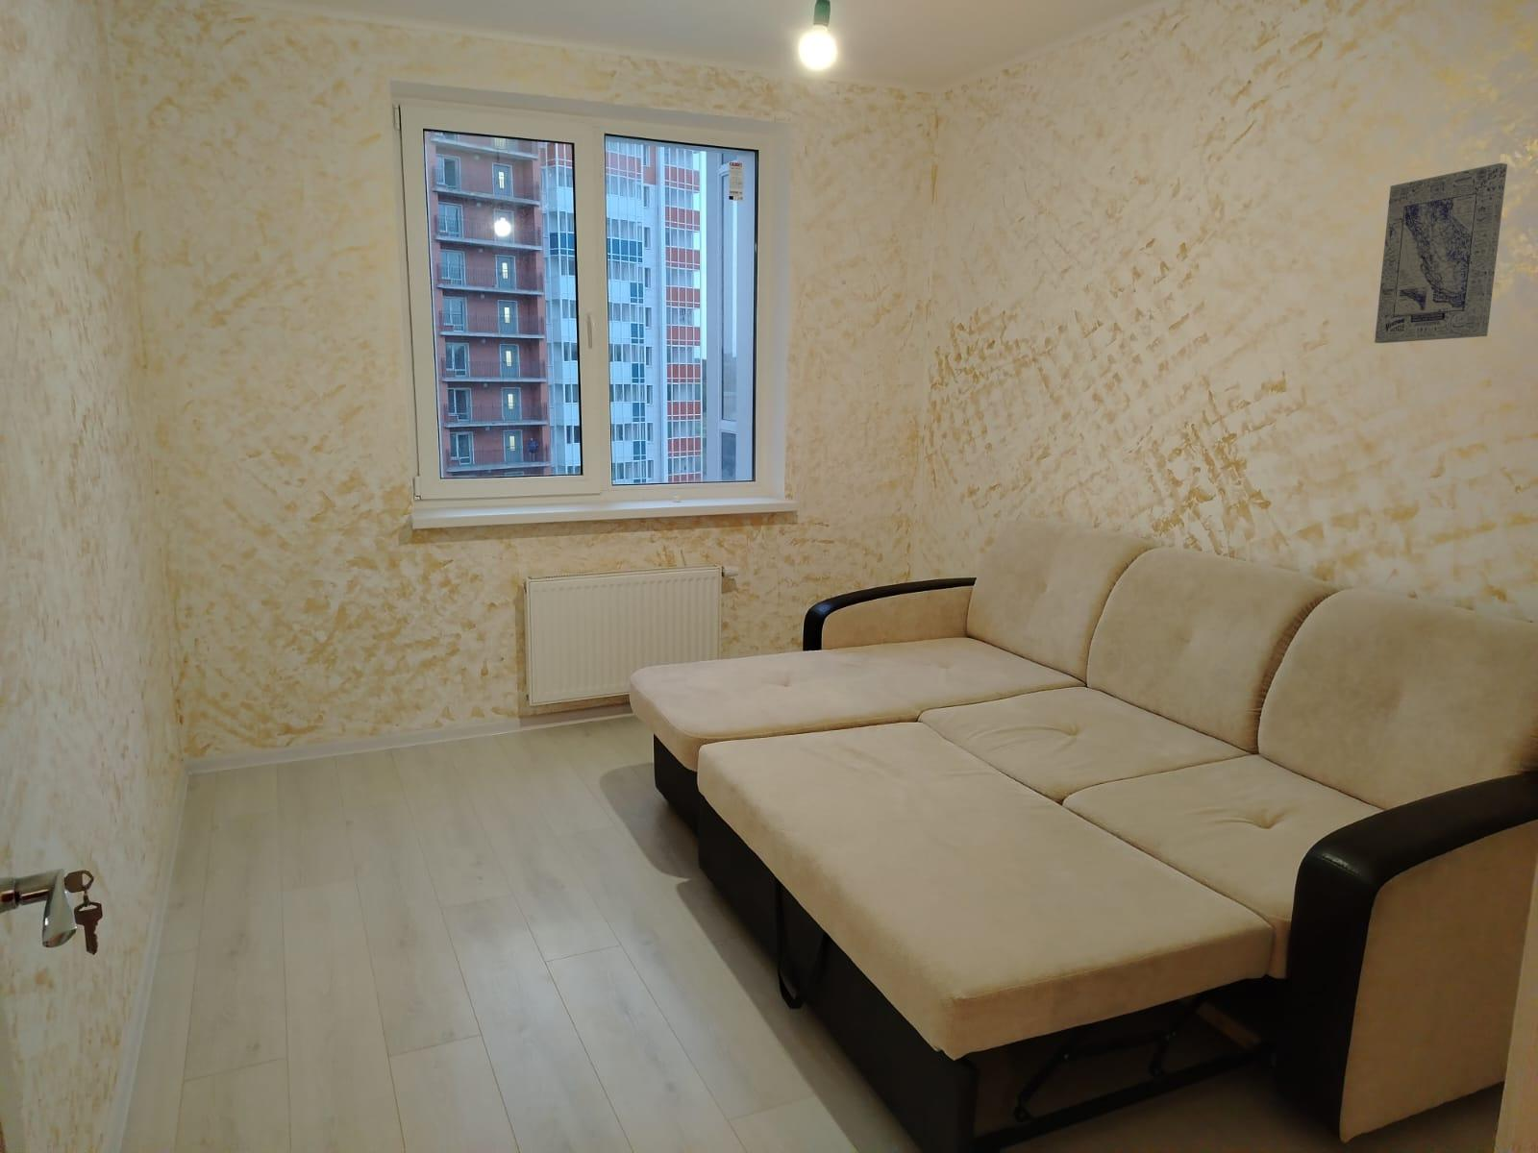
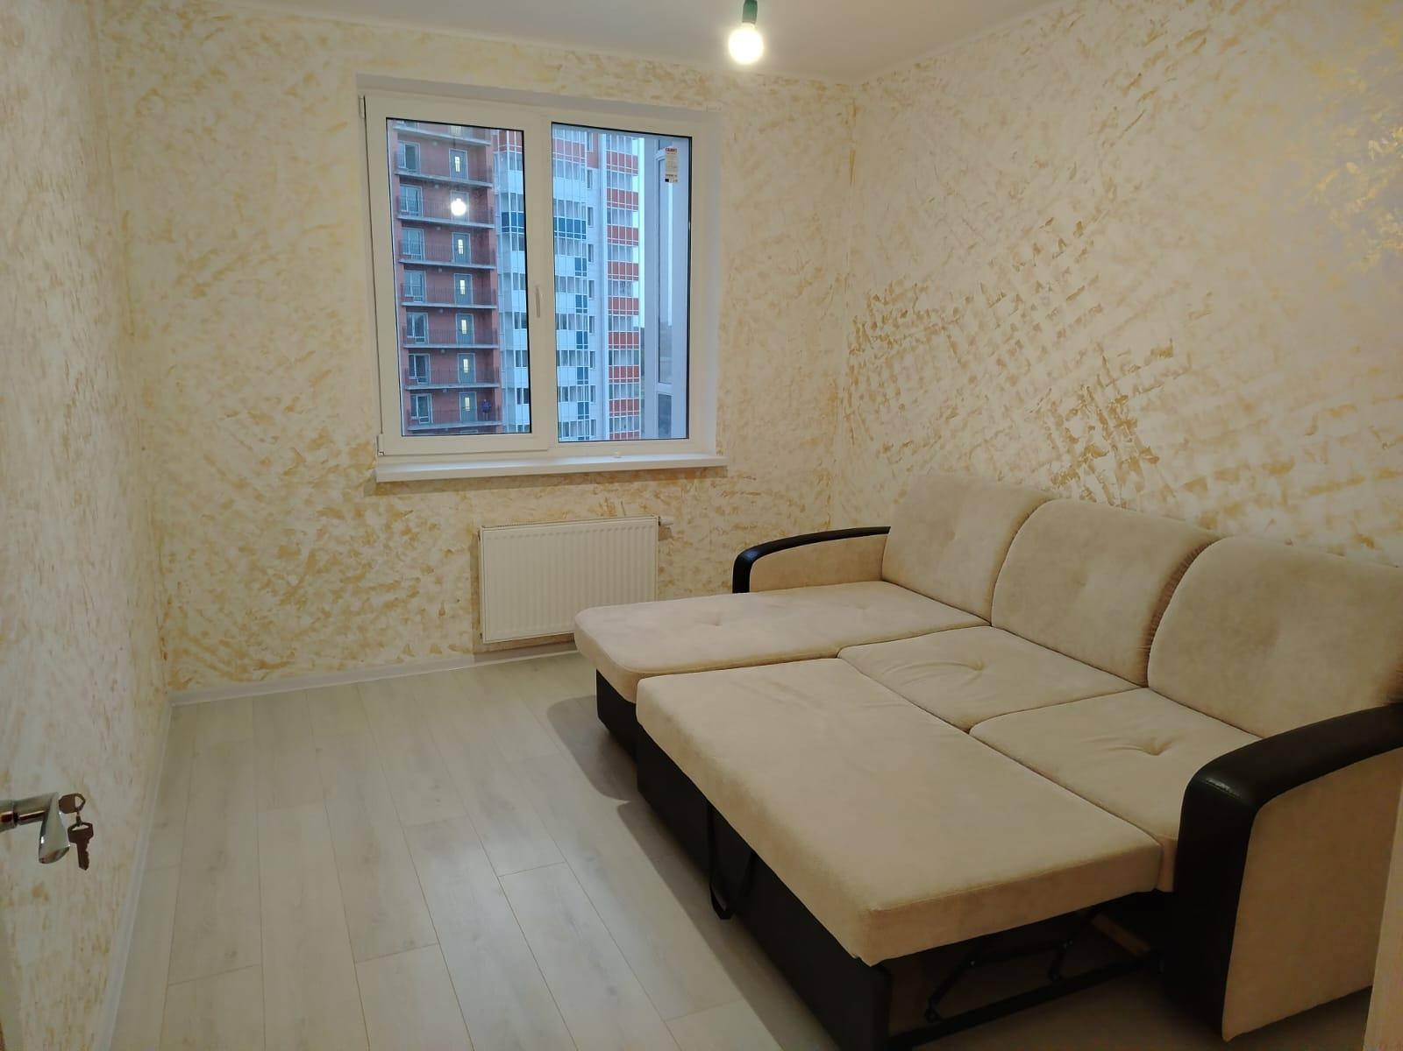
- wall art [1373,162,1508,344]
